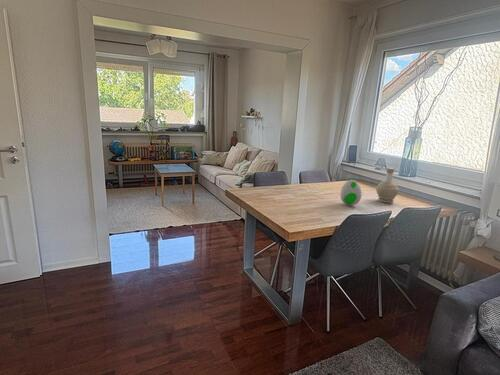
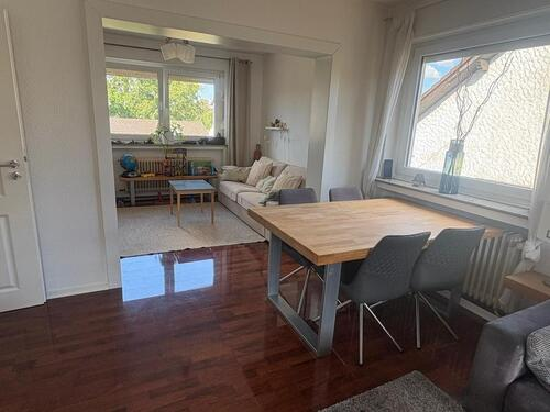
- bottle [375,167,400,204]
- decorative egg [339,179,362,207]
